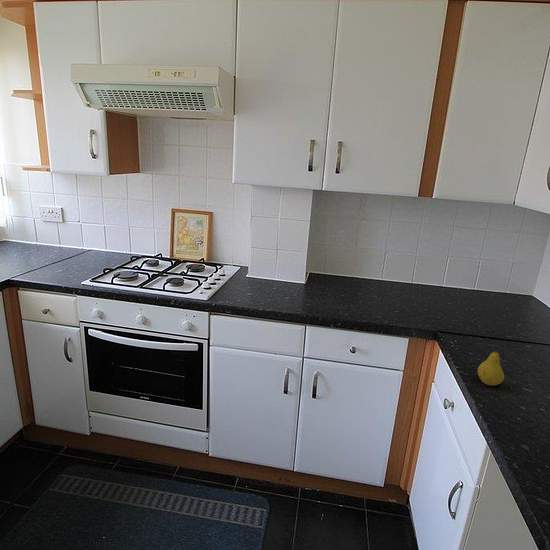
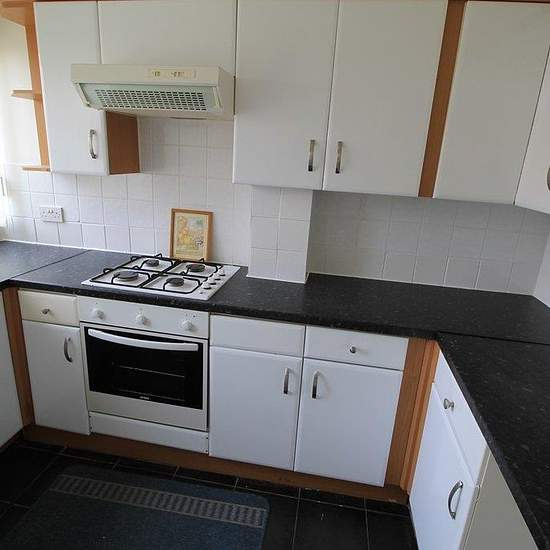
- fruit [477,343,505,387]
